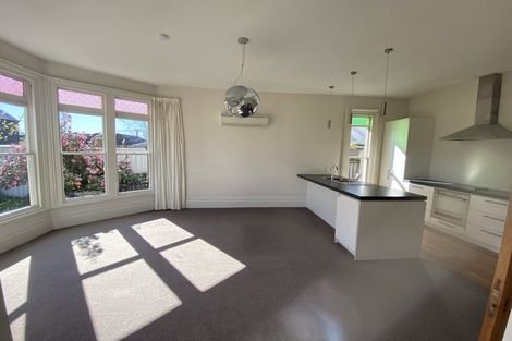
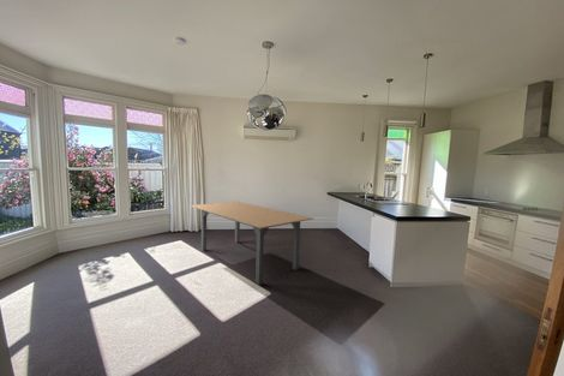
+ dining table [190,201,314,285]
